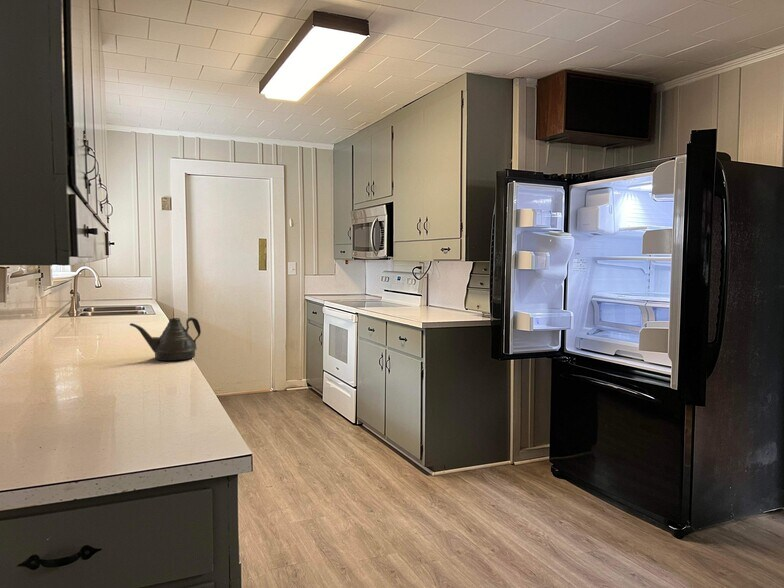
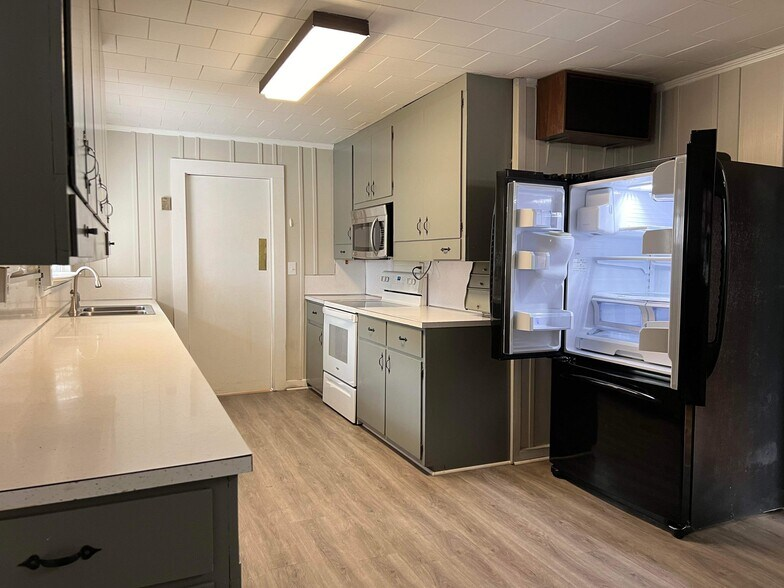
- teapot [129,316,202,362]
